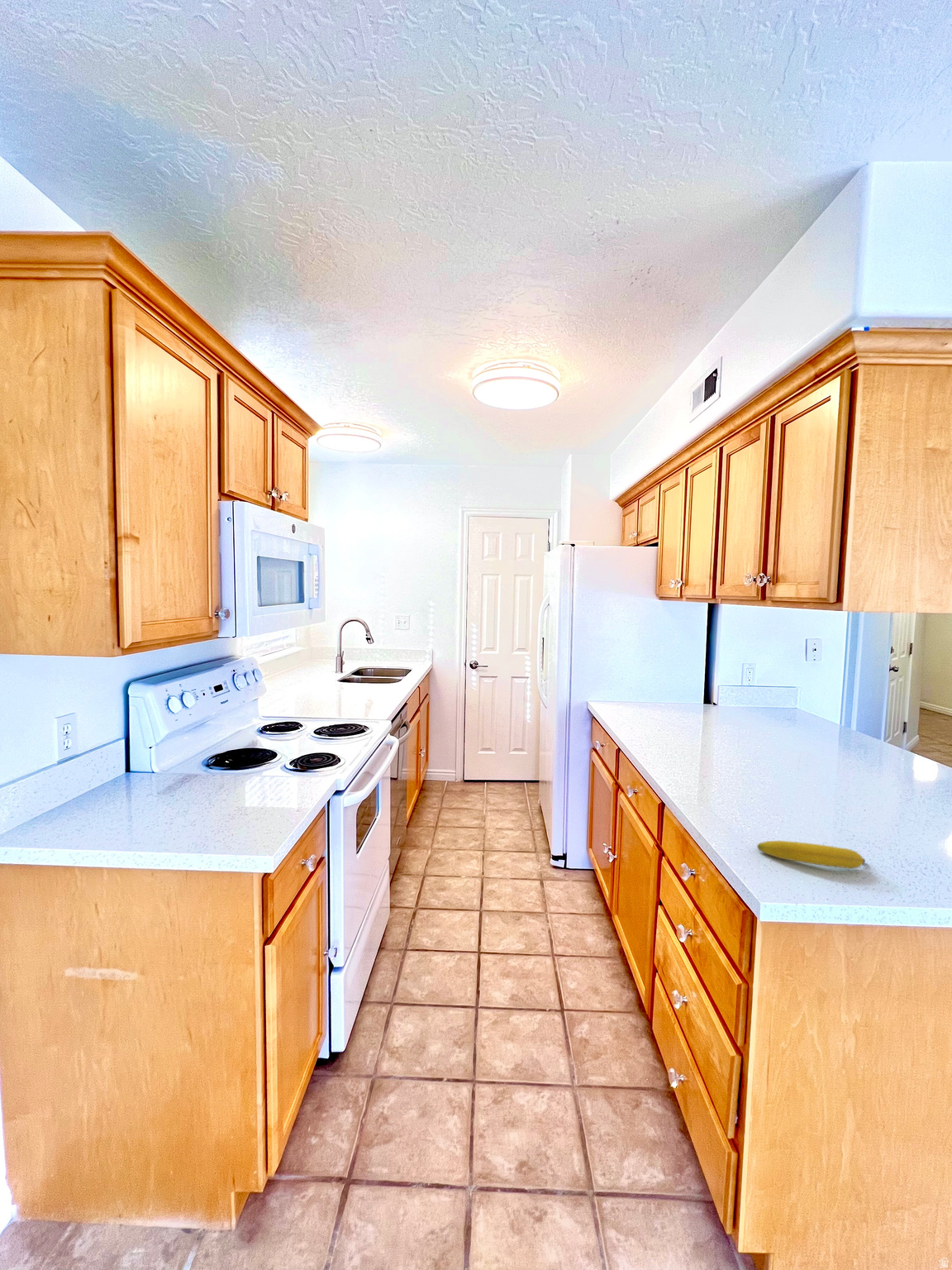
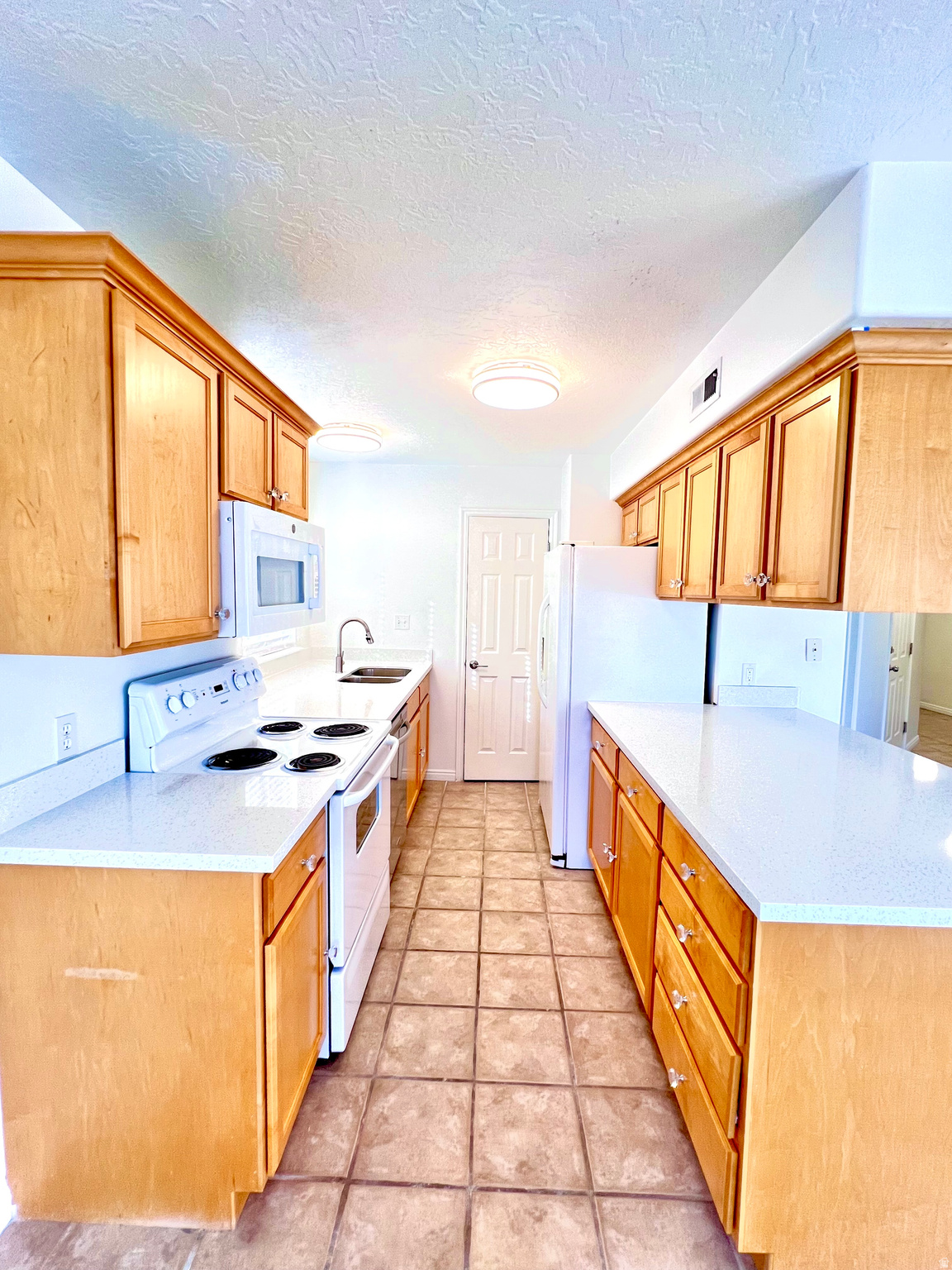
- fruit [756,840,866,869]
